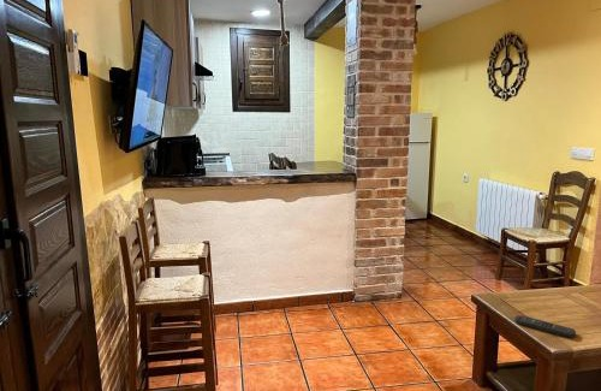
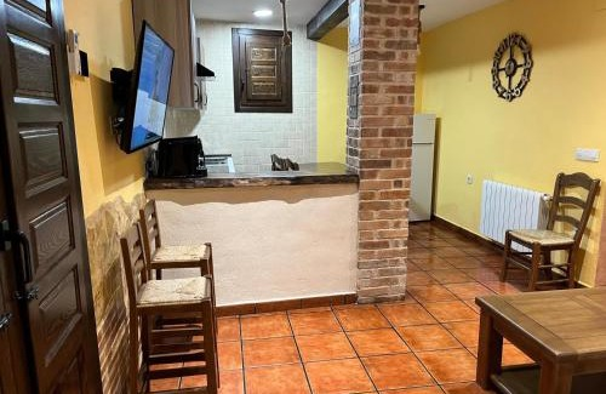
- remote control [513,314,577,339]
